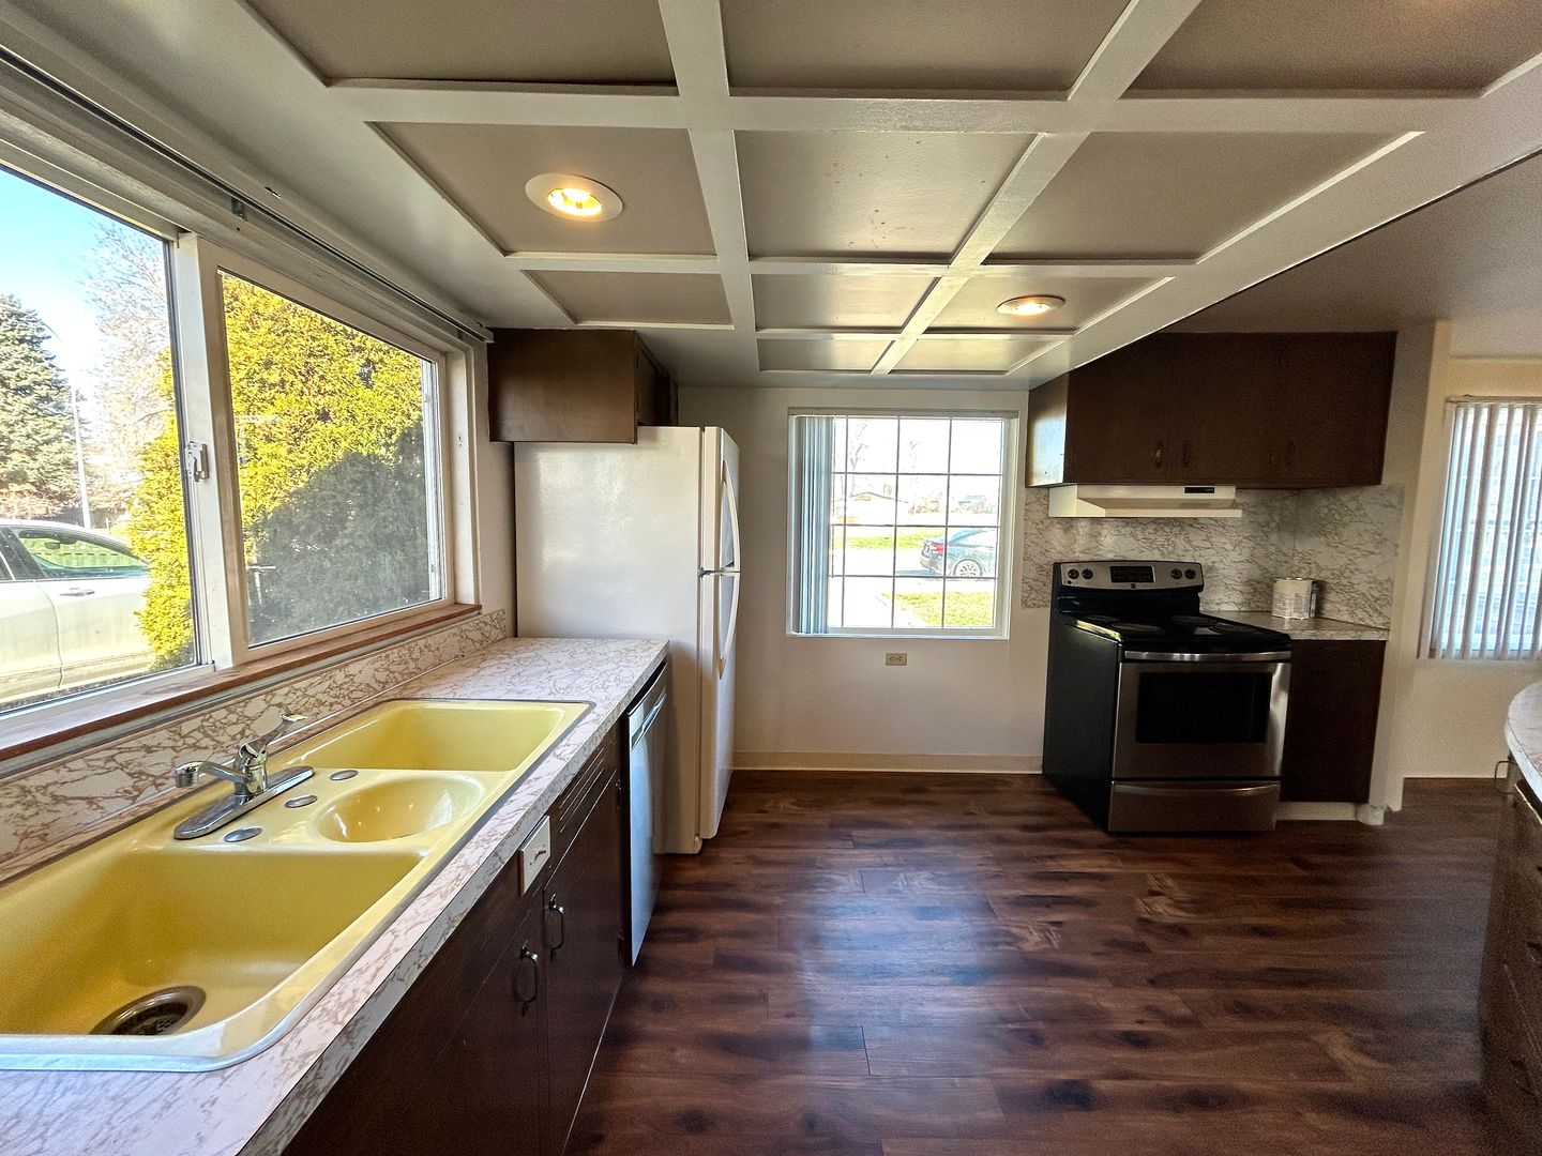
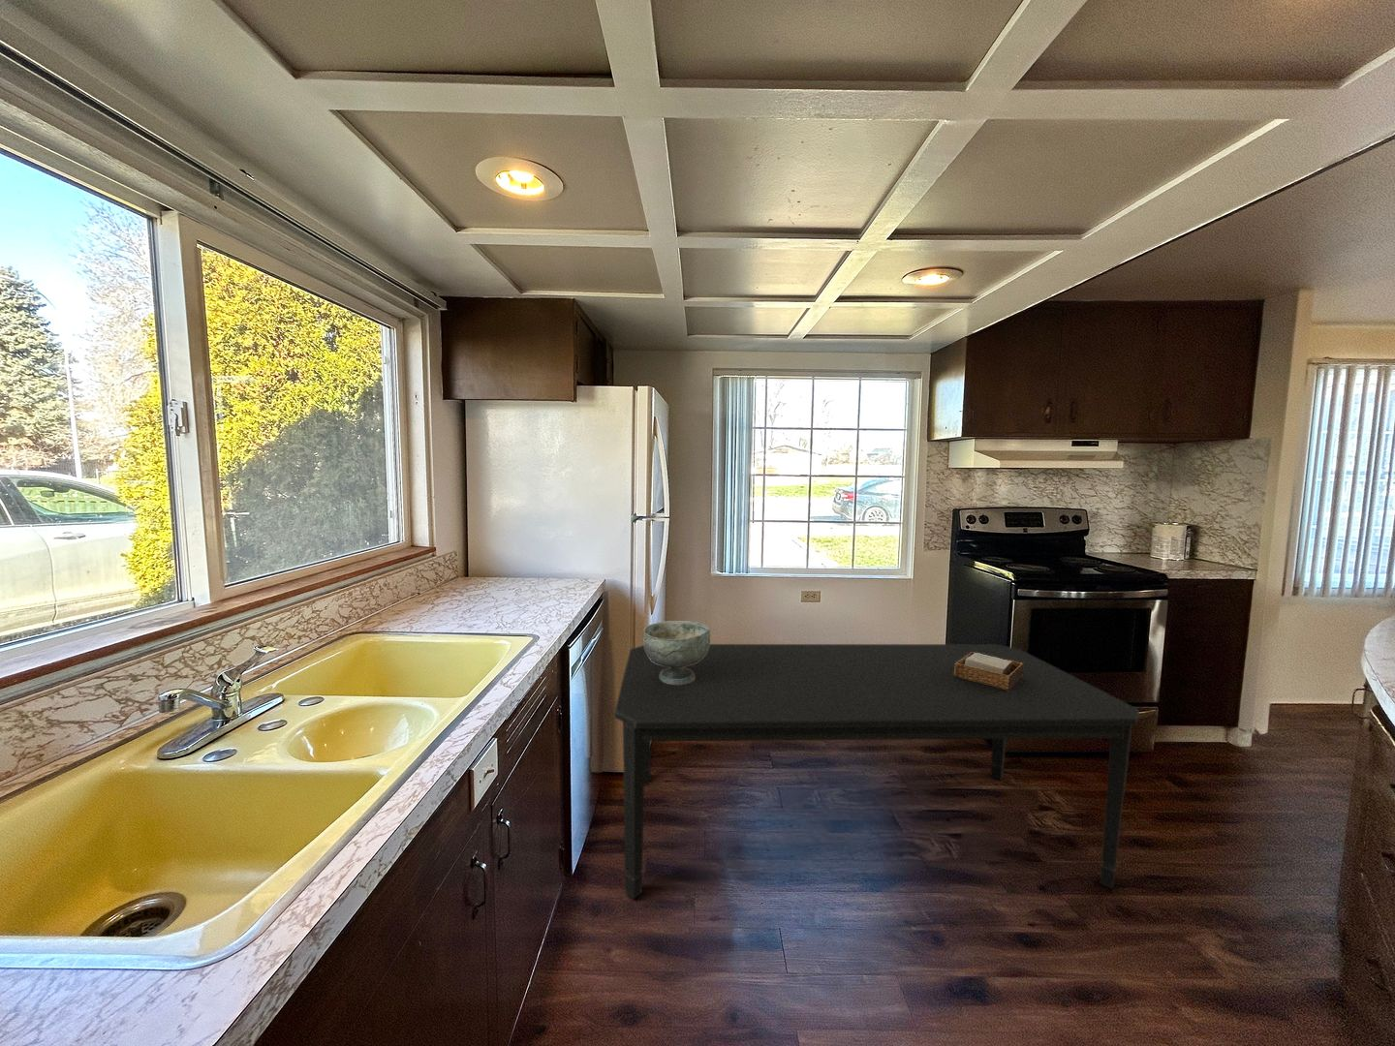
+ dining table [613,643,1140,900]
+ decorative bowl [643,620,711,685]
+ napkin holder [955,652,1024,690]
